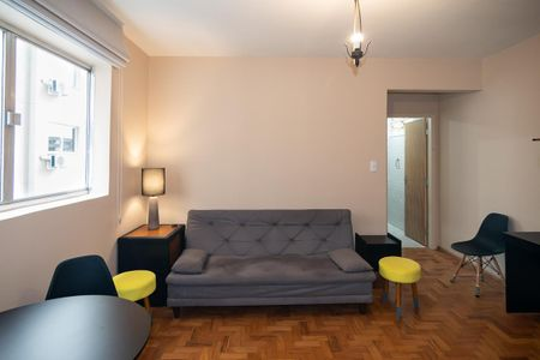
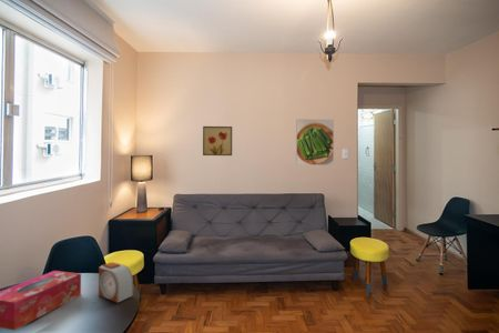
+ alarm clock [98,261,134,304]
+ wall art [202,125,233,157]
+ tissue box [0,270,82,331]
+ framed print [295,118,335,167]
